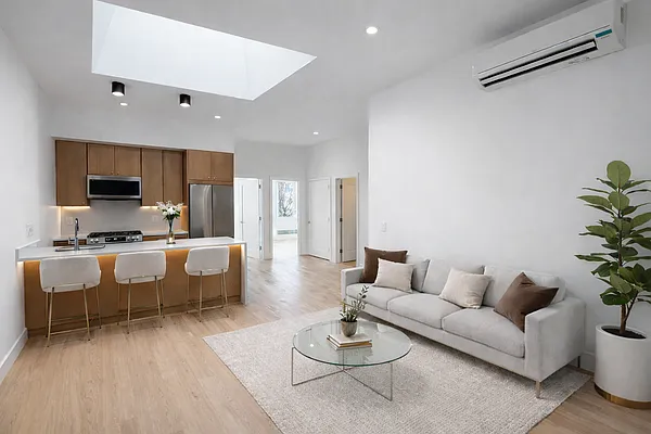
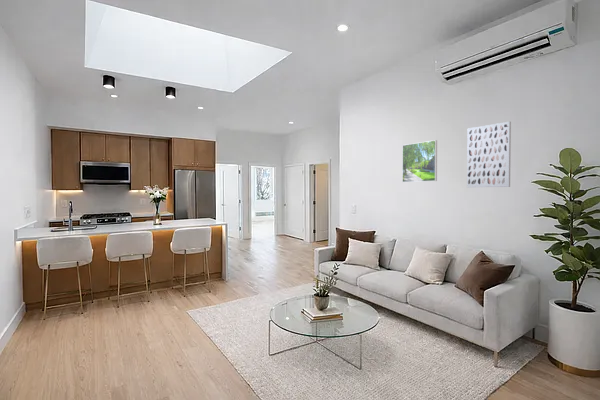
+ wall art [466,120,512,189]
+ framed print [401,139,438,183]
